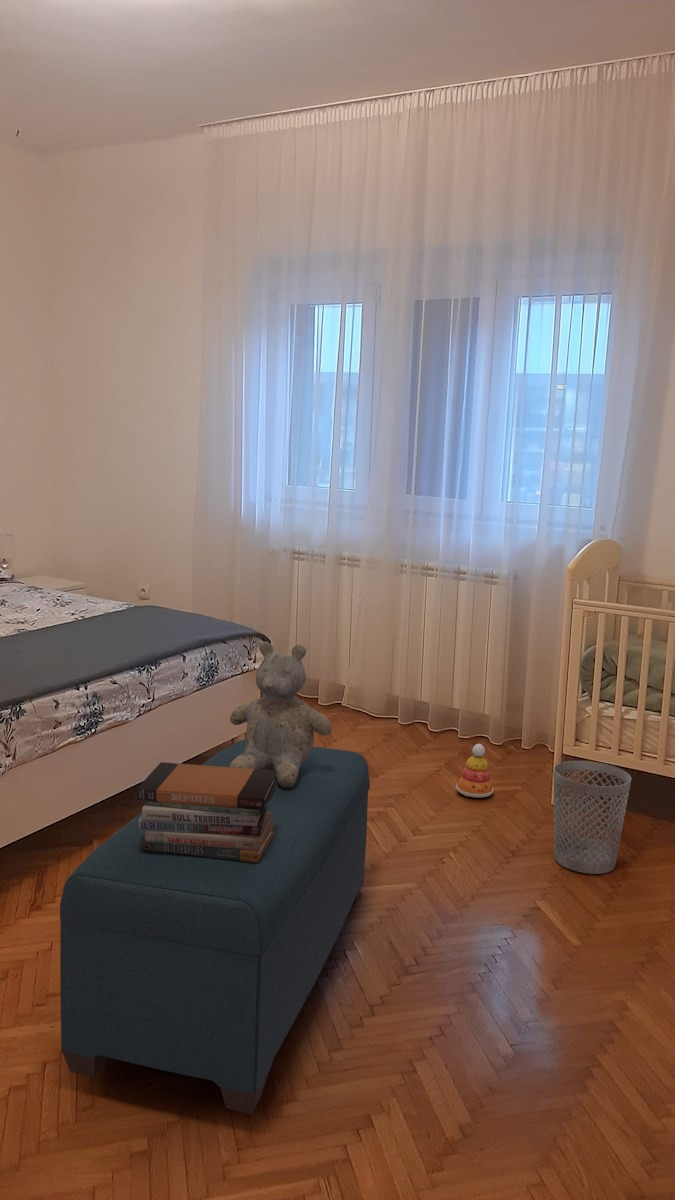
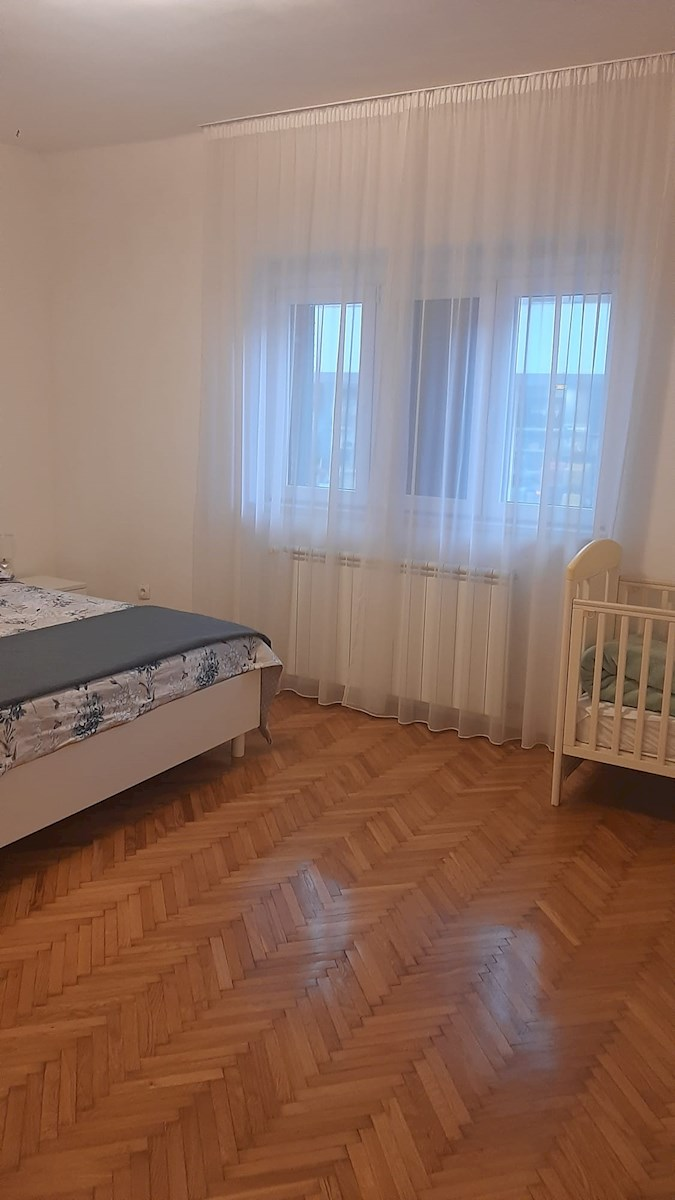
- stacking toy [455,743,495,798]
- book stack [136,761,278,863]
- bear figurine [229,641,333,788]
- bench [59,739,371,1115]
- wastebasket [553,760,632,875]
